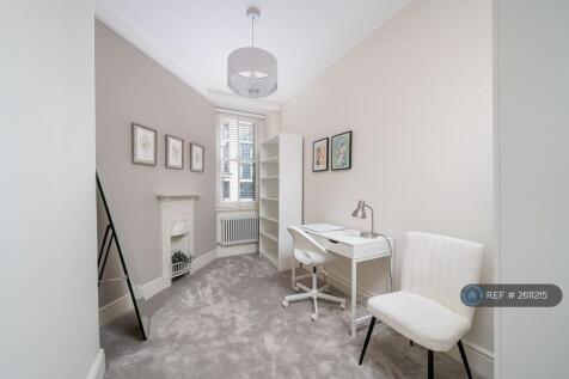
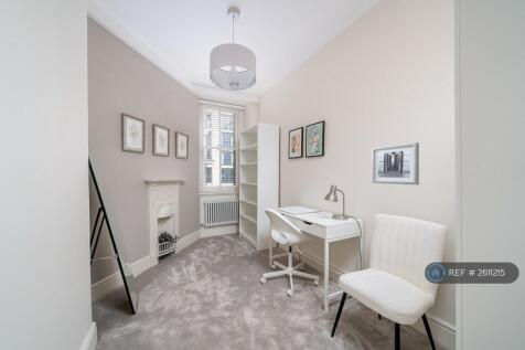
+ wall art [371,141,420,185]
